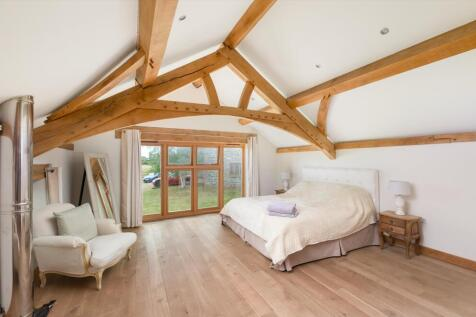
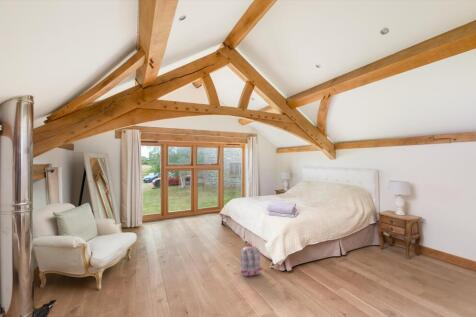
+ backpack [240,241,263,278]
